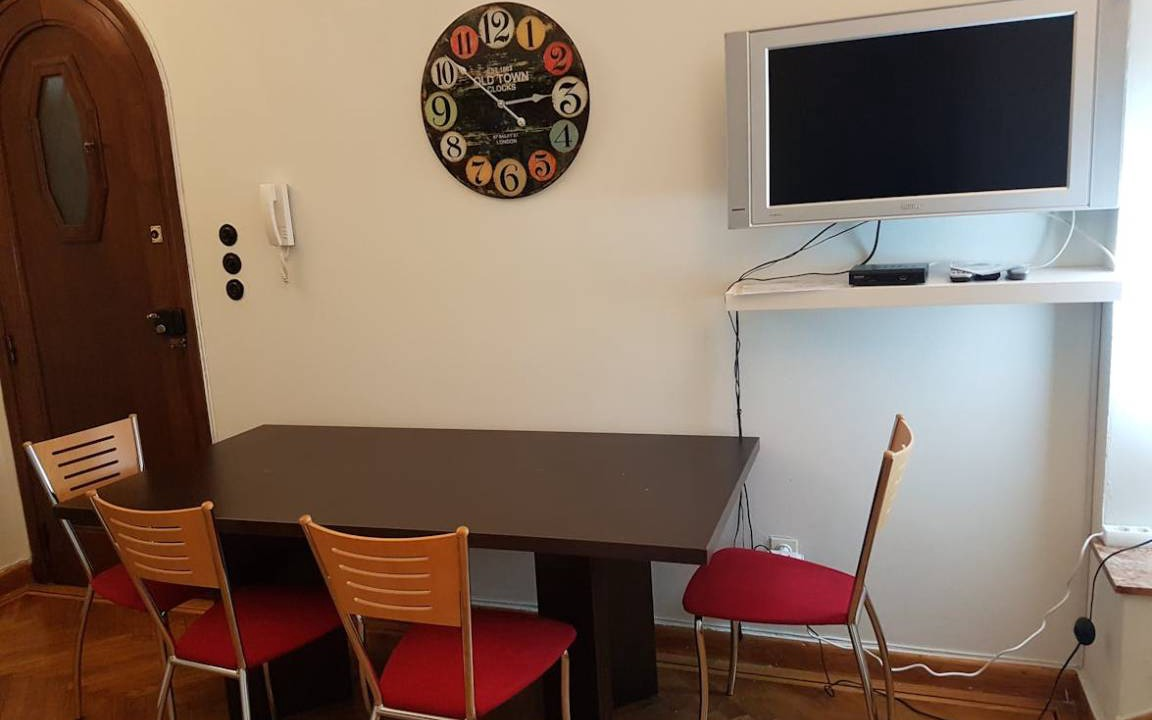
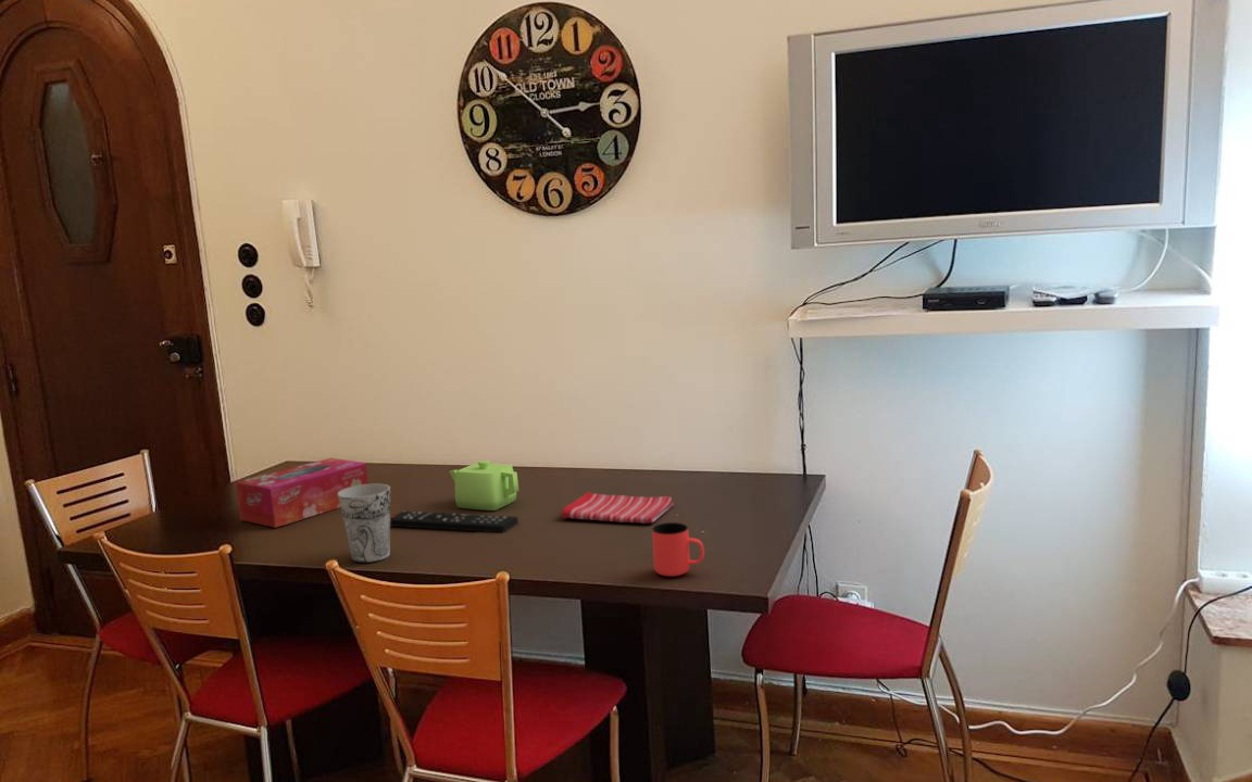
+ cup [651,521,705,577]
+ dish towel [560,491,675,525]
+ tissue box [235,457,370,529]
+ remote control [390,509,519,533]
+ cup [338,483,391,564]
+ teapot [448,459,519,512]
